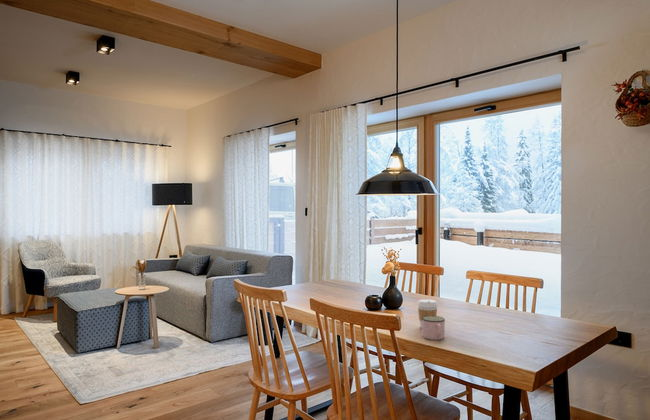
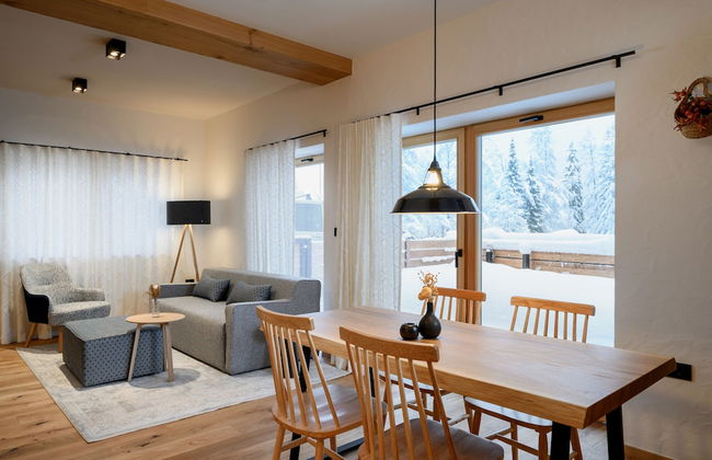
- coffee cup [416,298,439,329]
- mug [421,315,446,341]
